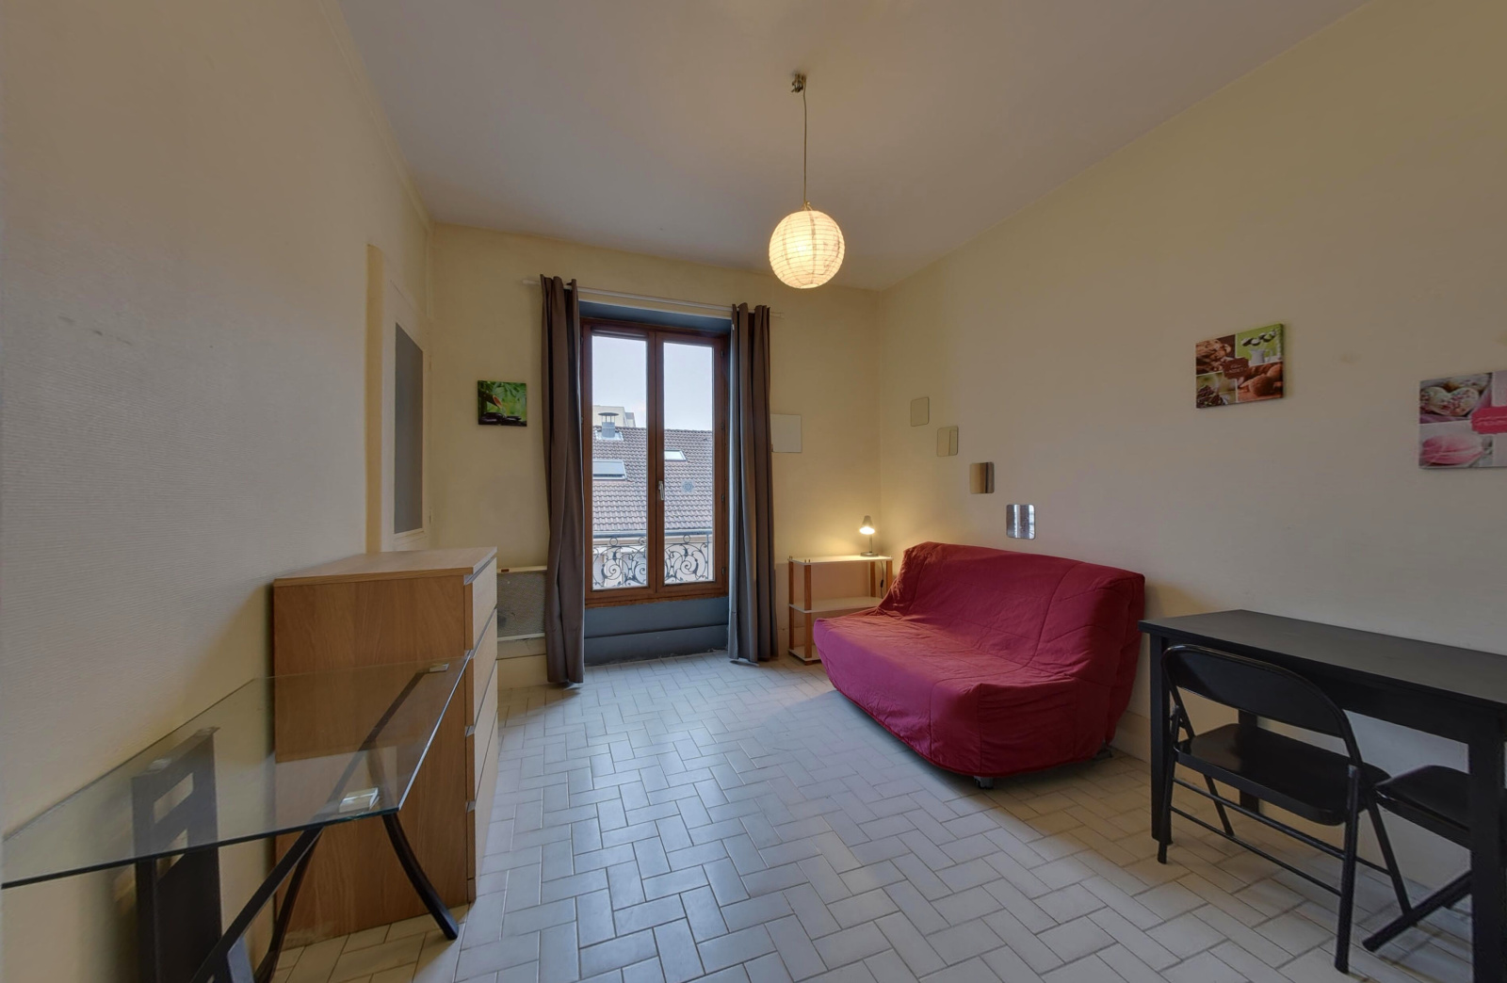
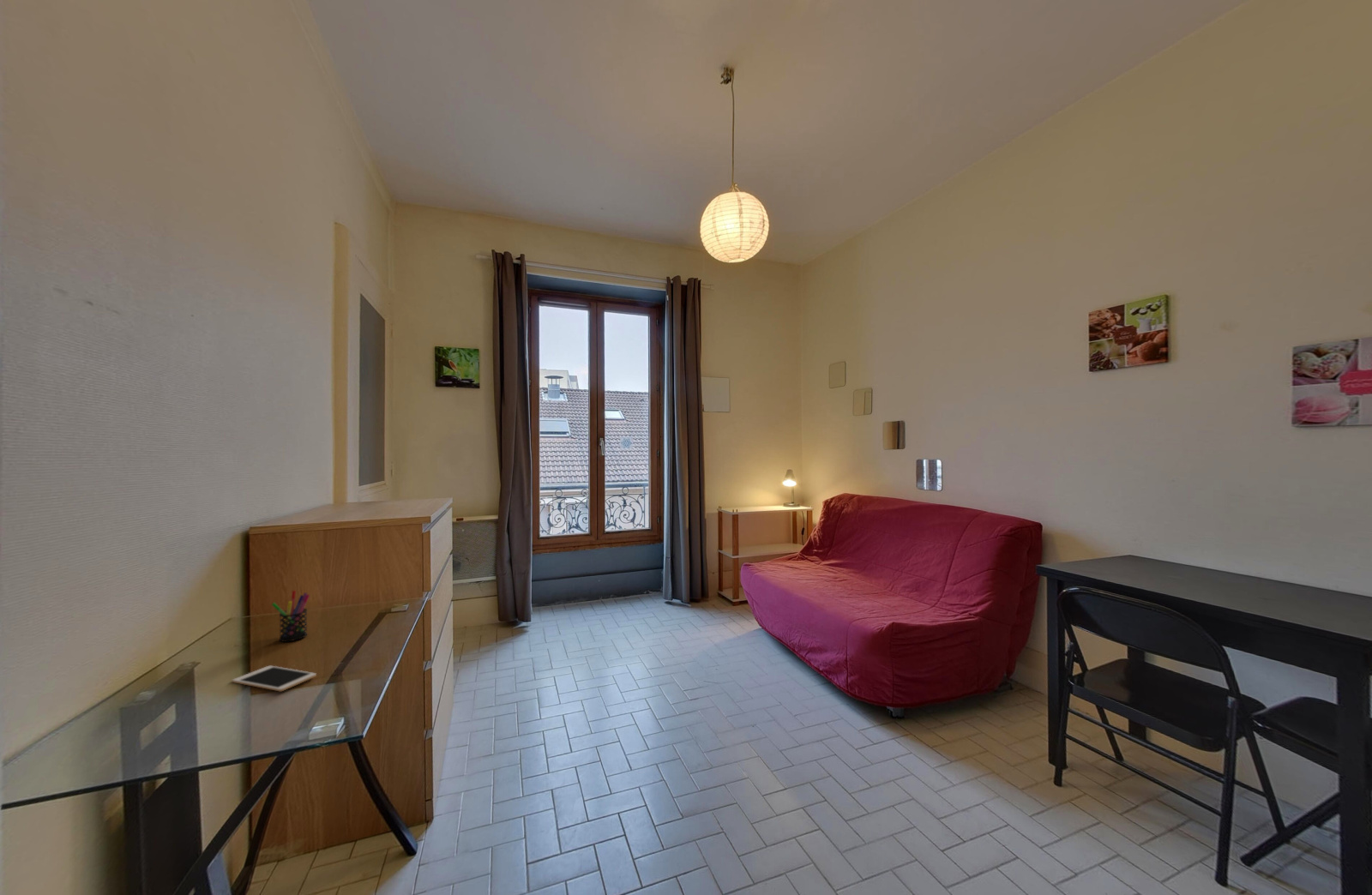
+ cell phone [232,665,317,692]
+ pen holder [271,590,310,643]
